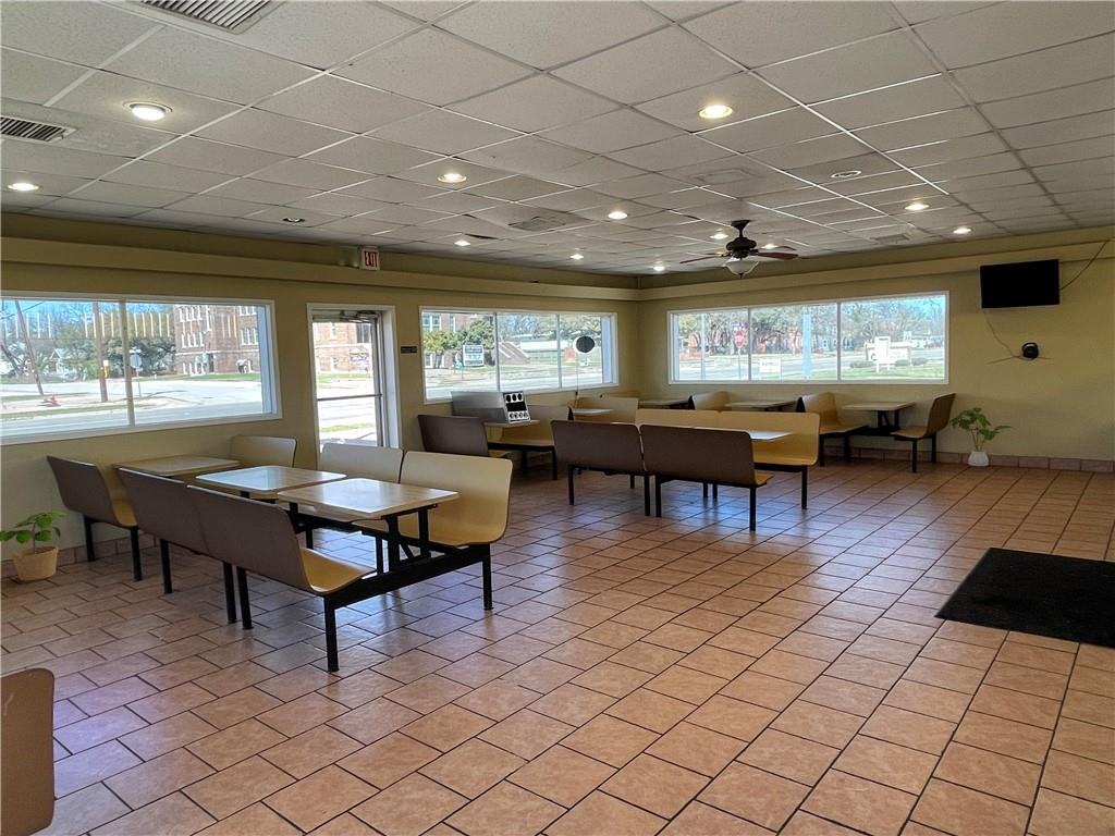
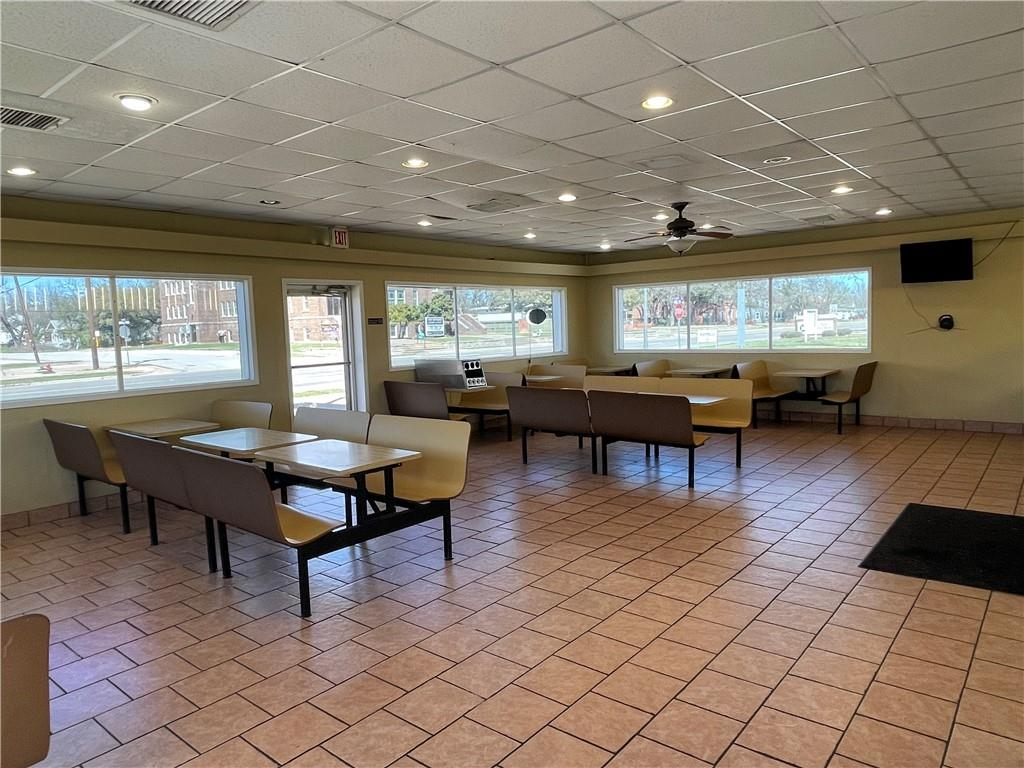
- house plant [948,406,1015,467]
- potted plant [0,511,69,581]
